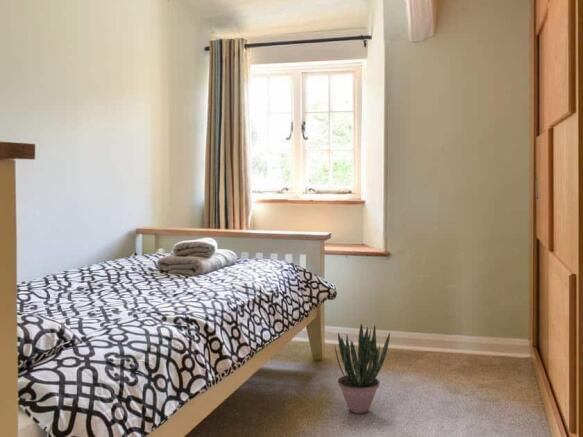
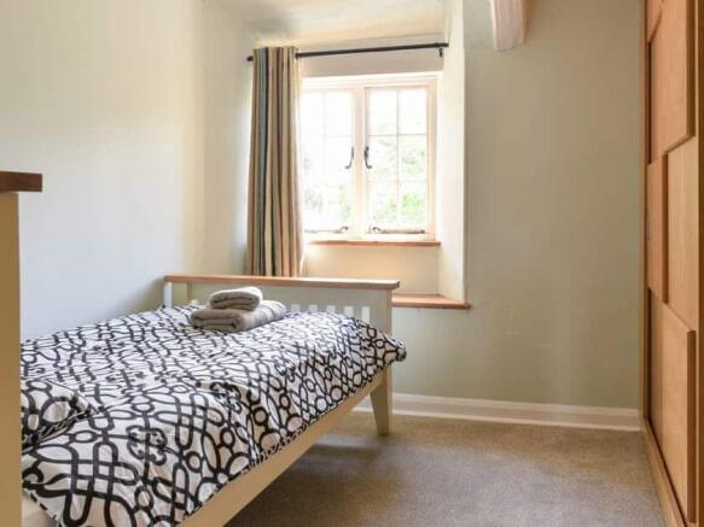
- potted plant [334,322,391,414]
